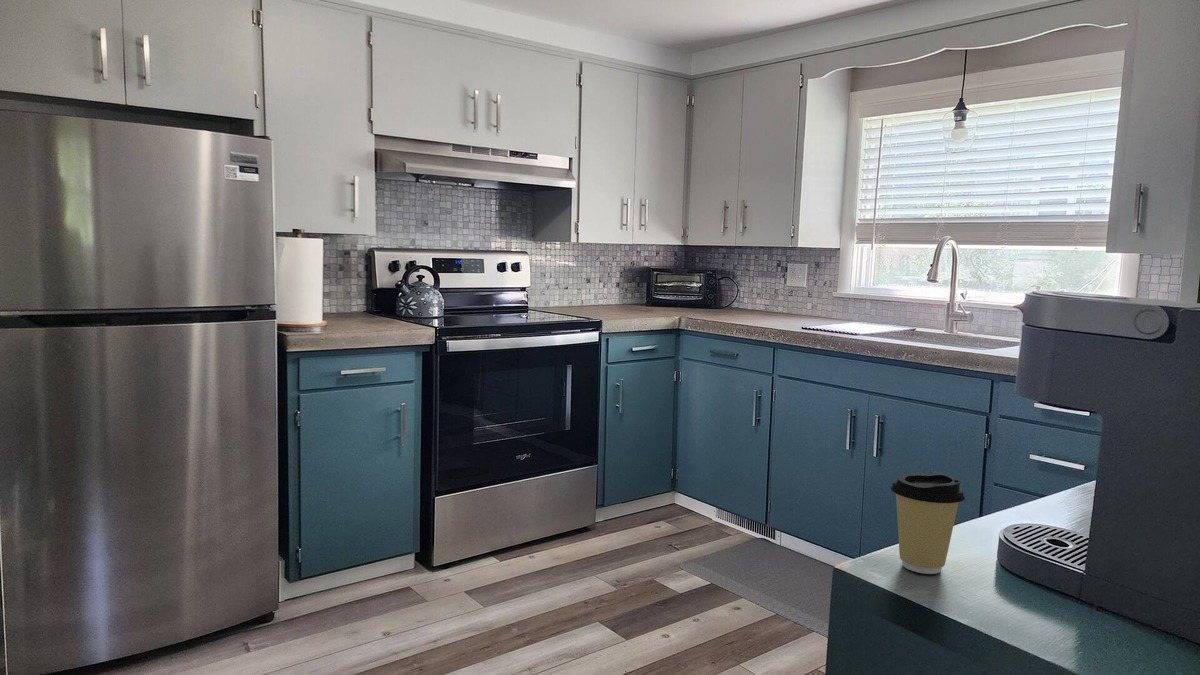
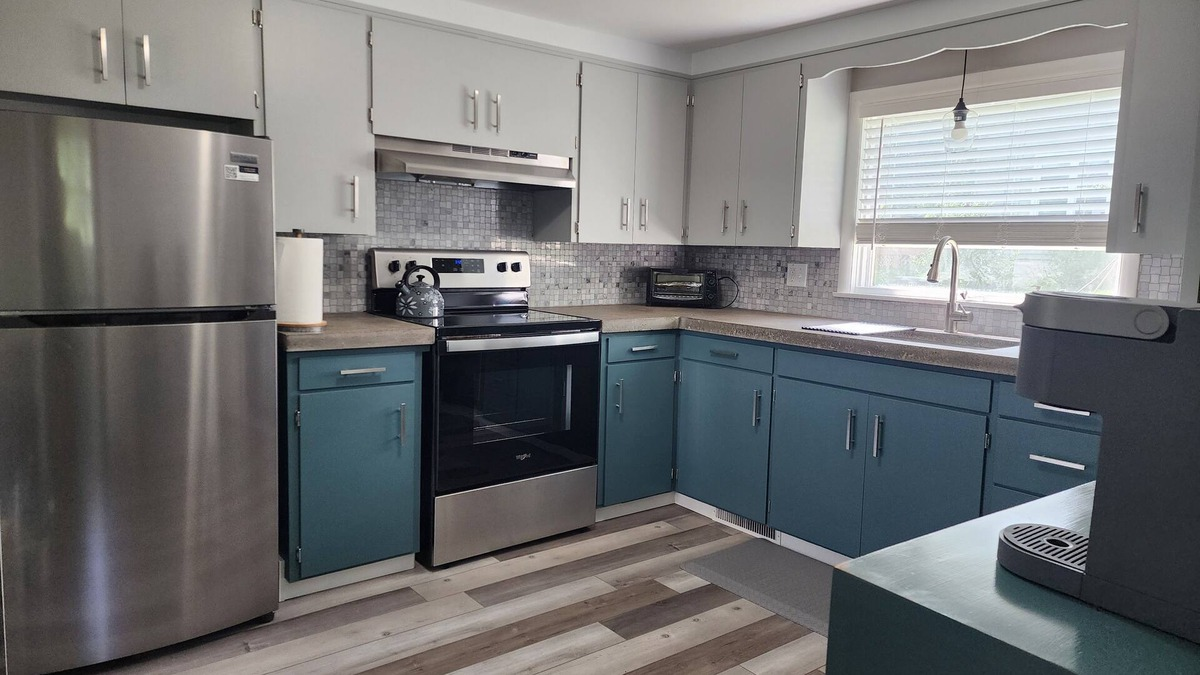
- coffee cup [890,473,966,575]
